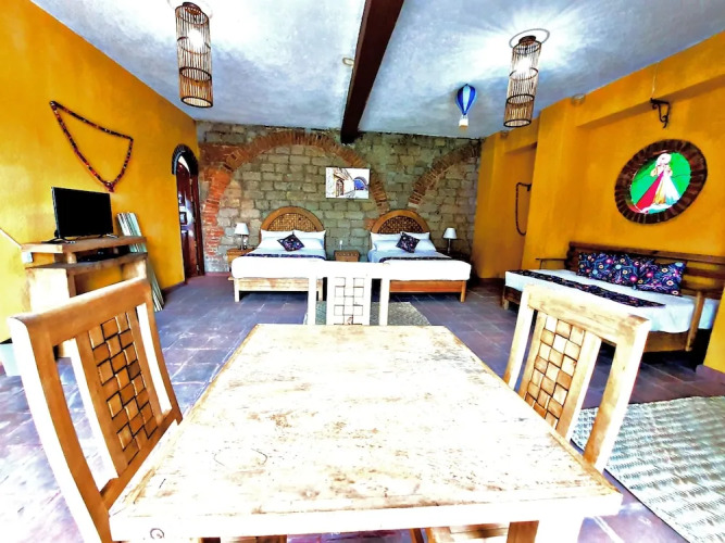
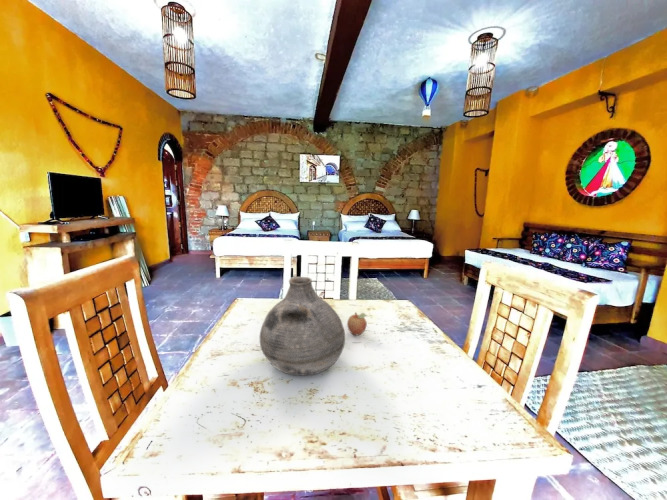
+ vase [259,276,346,377]
+ fruit [346,312,369,336]
